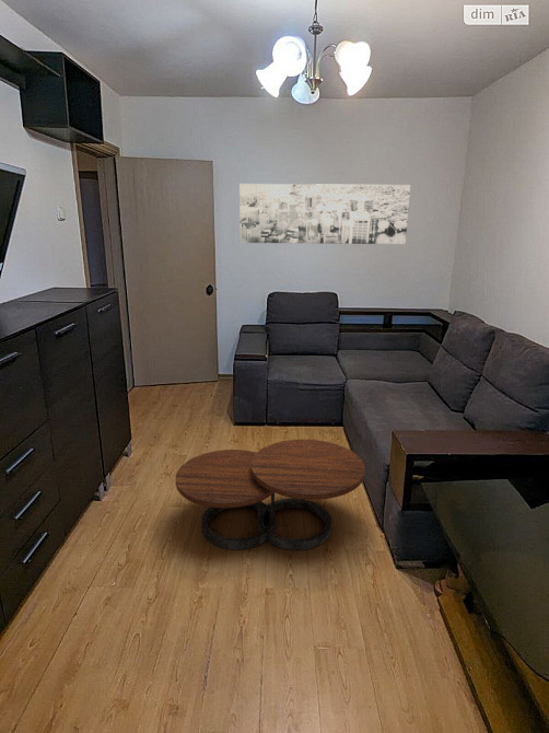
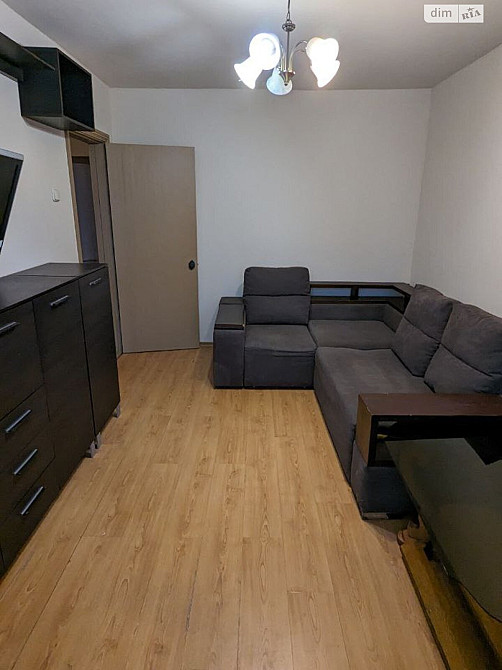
- wall art [238,183,411,245]
- coffee table [175,439,366,551]
